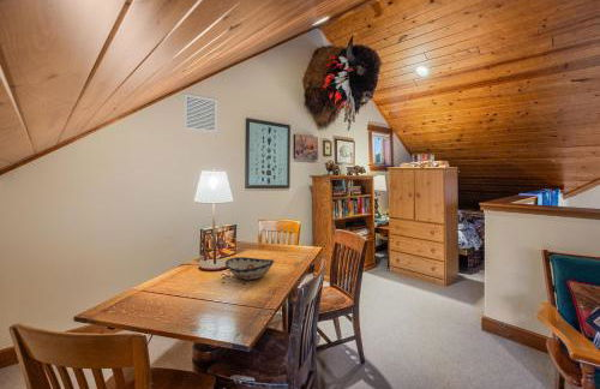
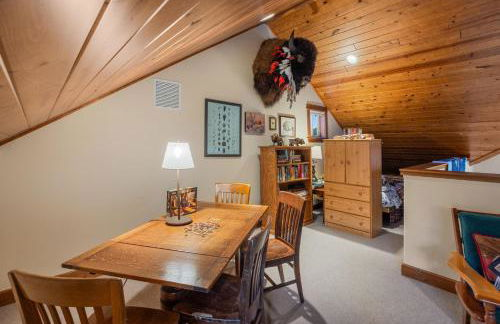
- decorative bowl [224,256,276,281]
